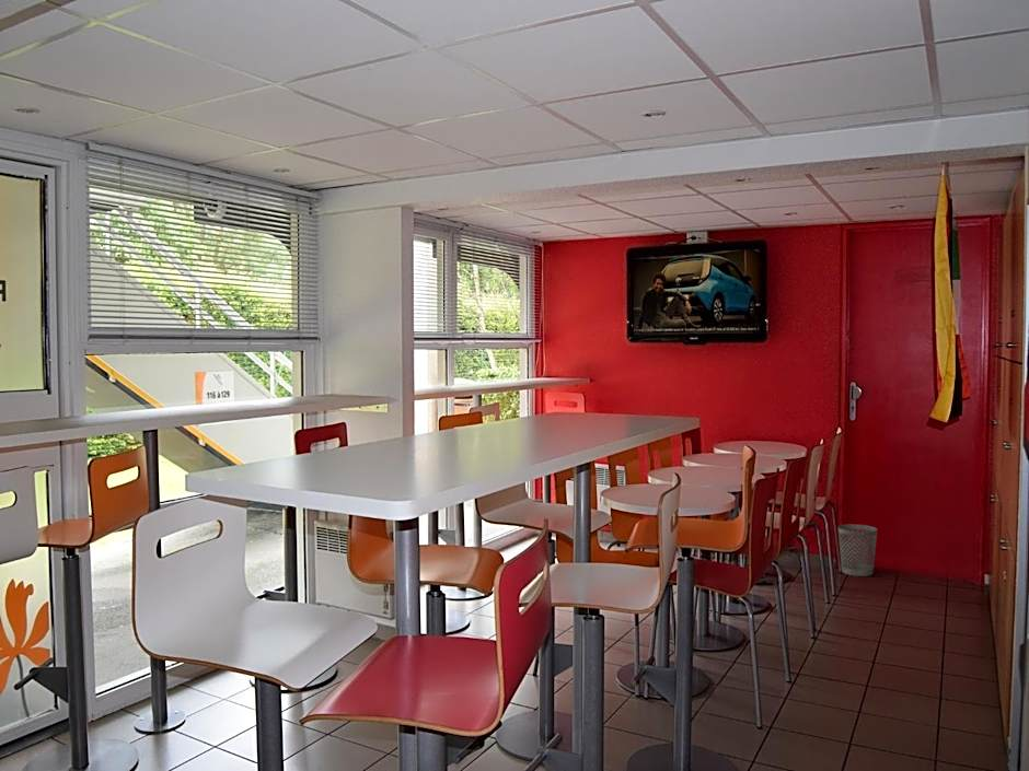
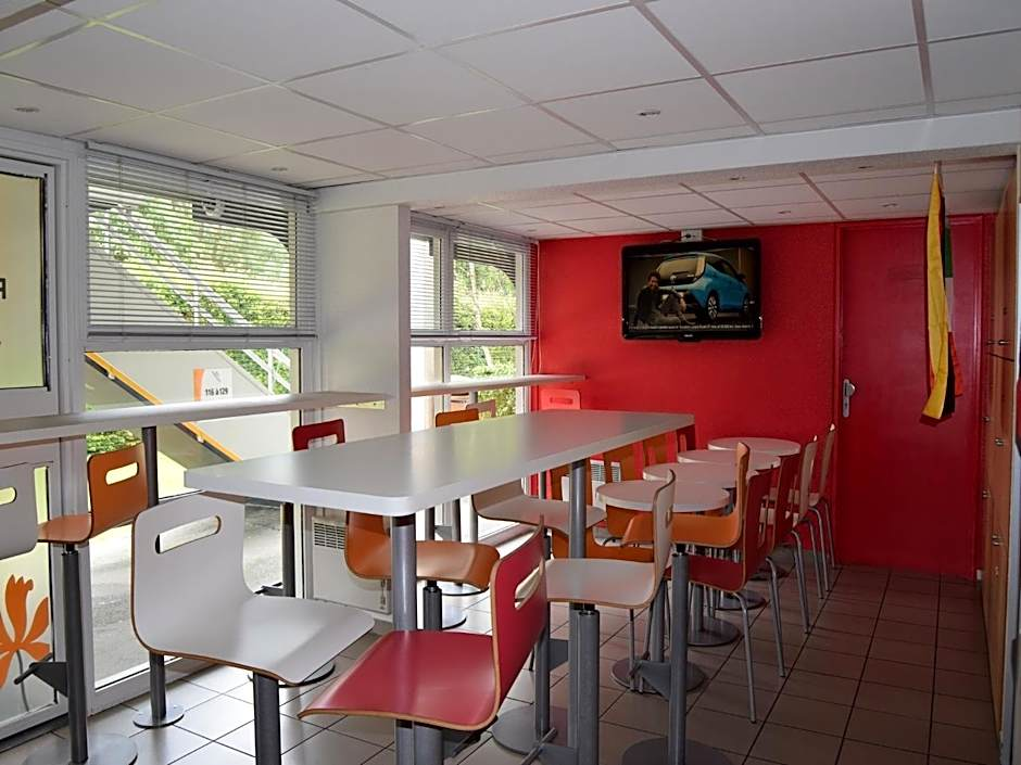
- wastebasket [837,523,878,577]
